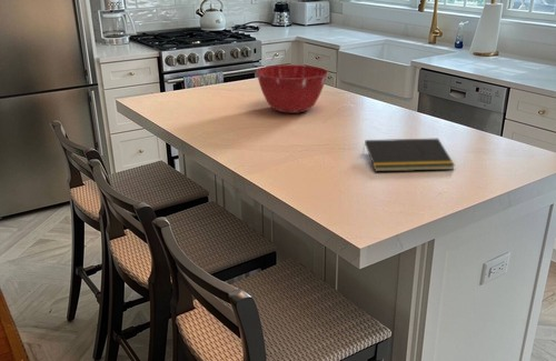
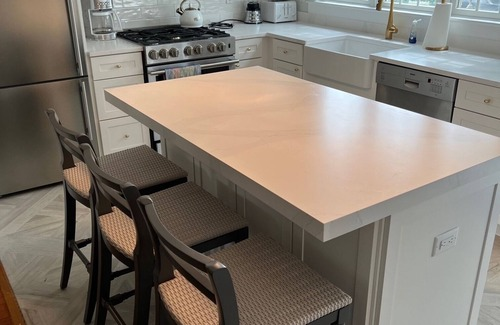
- mixing bowl [255,63,329,114]
- notepad [361,138,456,172]
